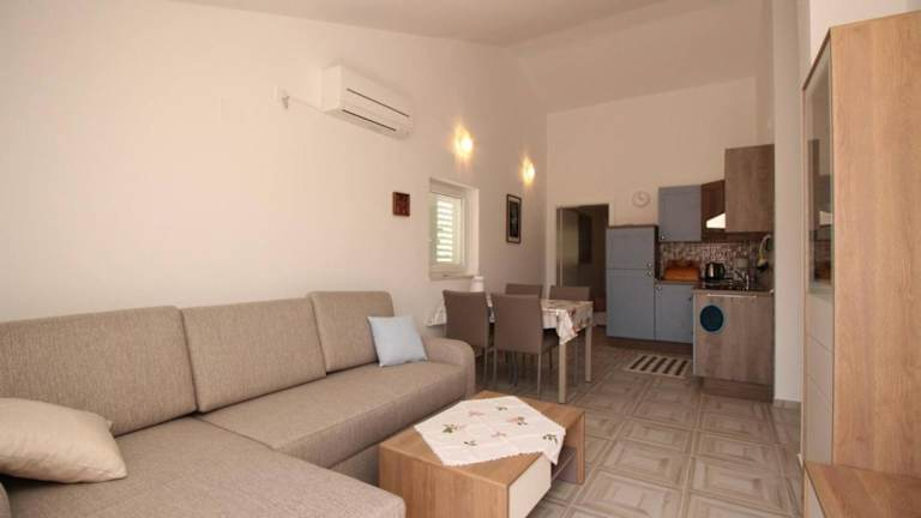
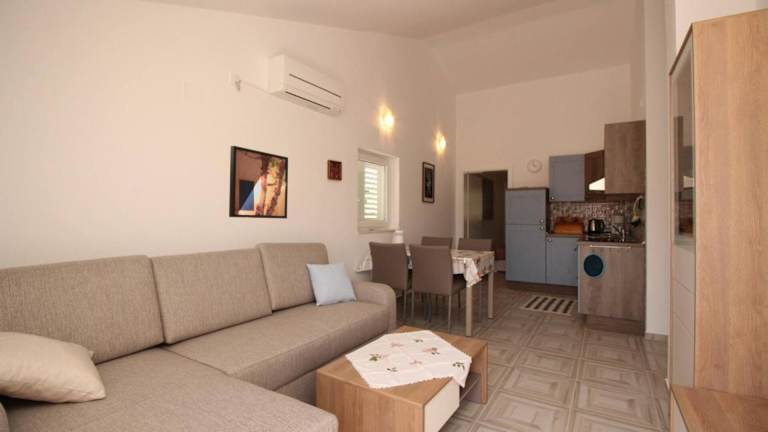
+ wall art [228,145,289,220]
